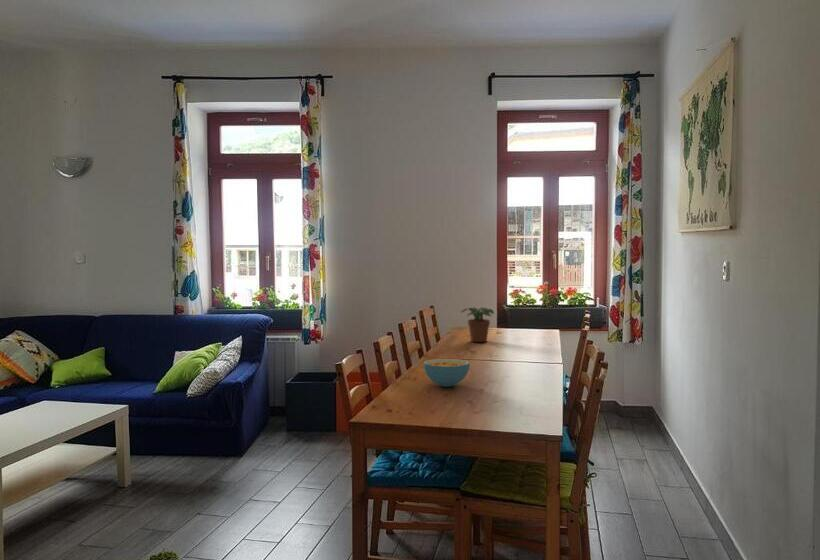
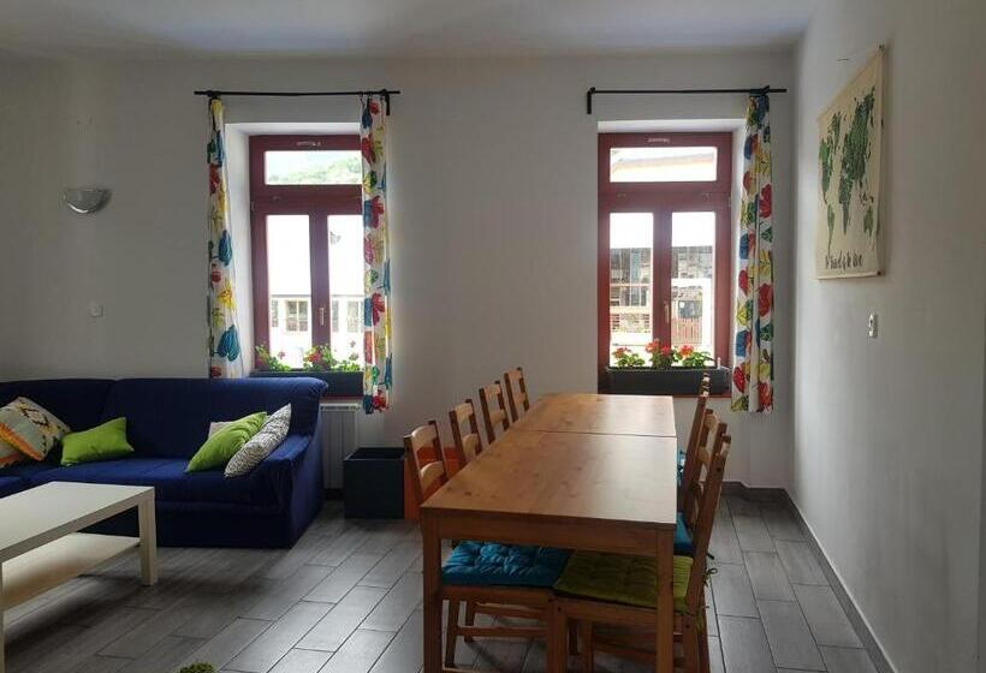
- potted plant [460,306,495,343]
- cereal bowl [422,358,471,388]
